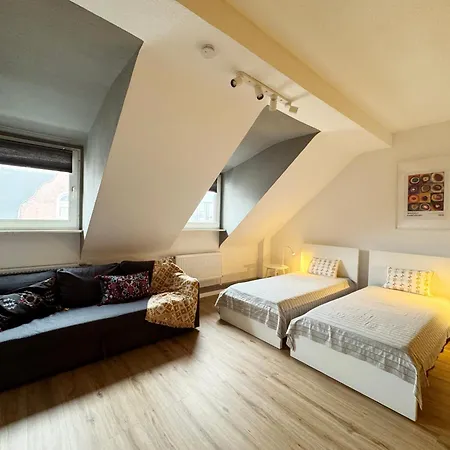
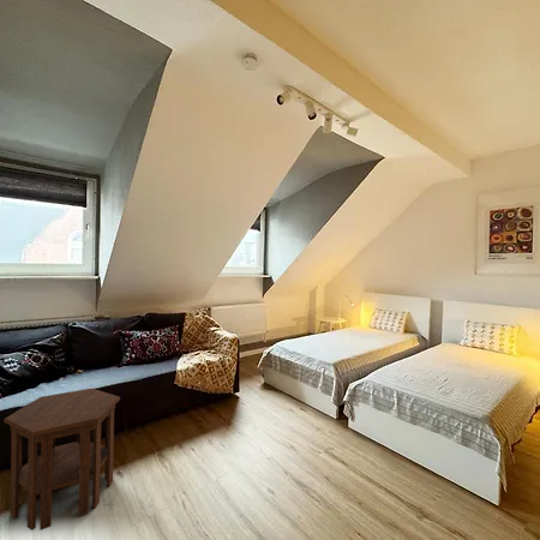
+ side table [2,388,121,532]
